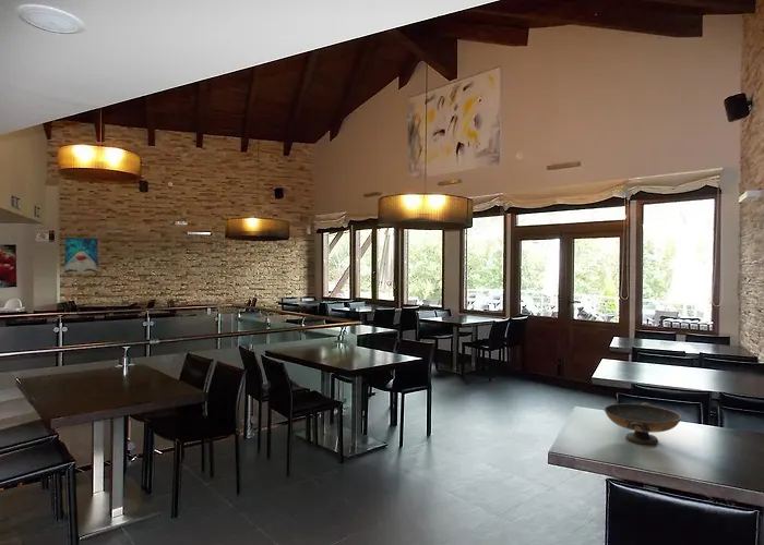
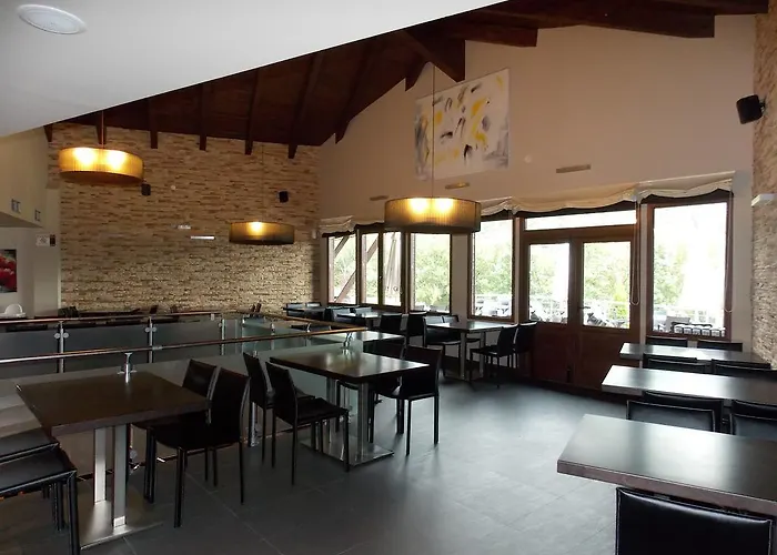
- wall art [63,237,99,275]
- decorative bowl [602,401,682,445]
